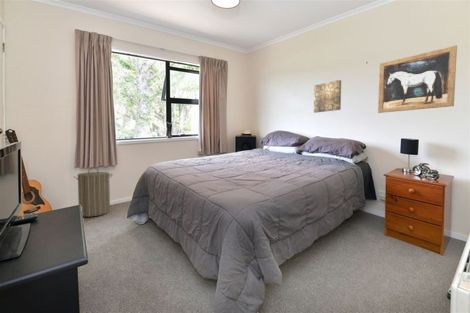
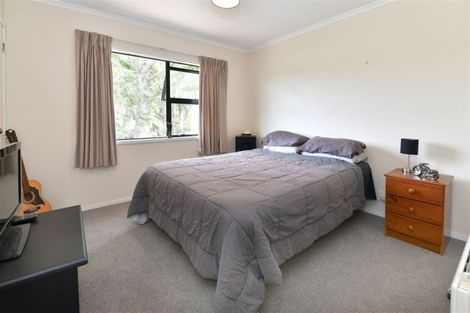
- wall art [313,79,342,114]
- laundry hamper [73,166,114,218]
- wall art [377,45,458,114]
